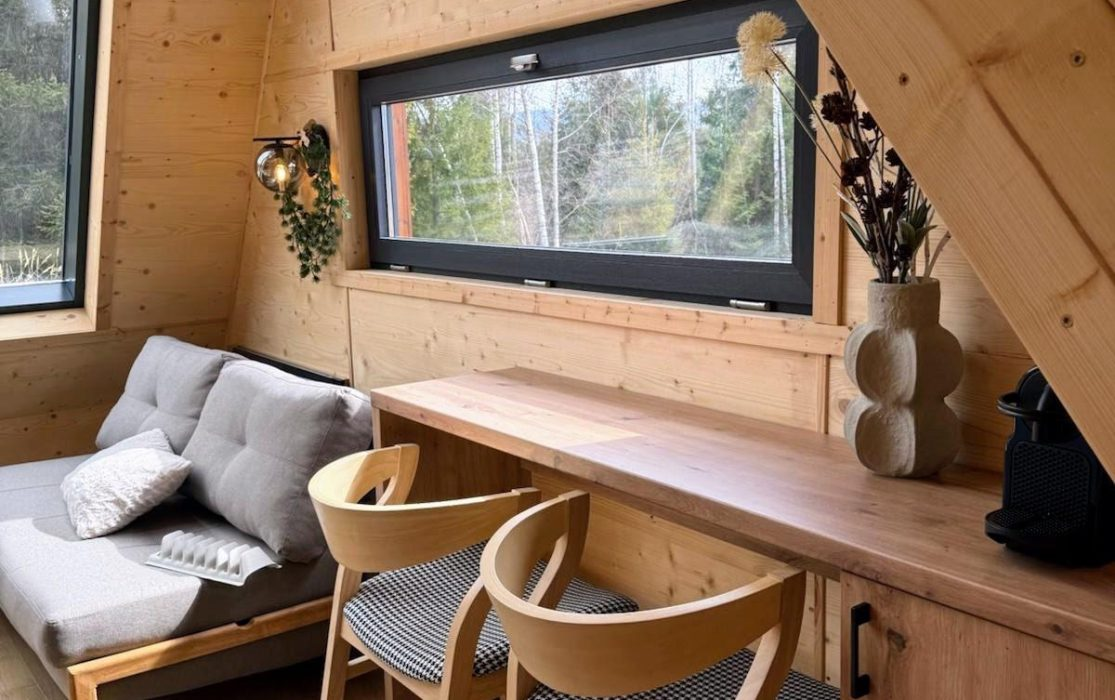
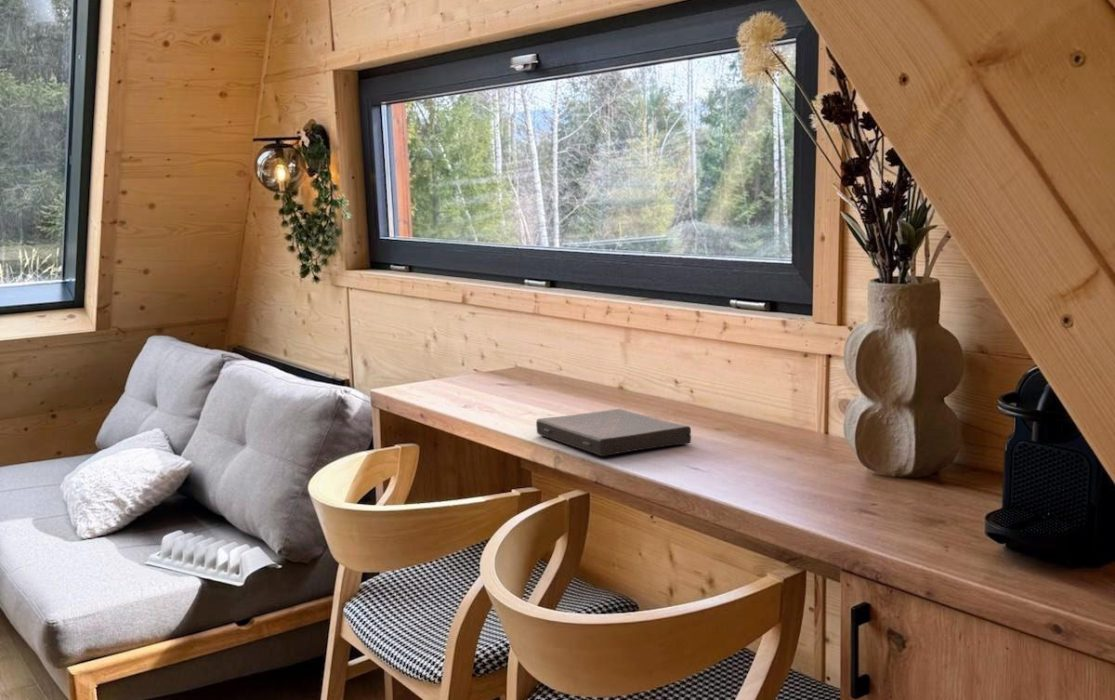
+ book [535,408,692,457]
